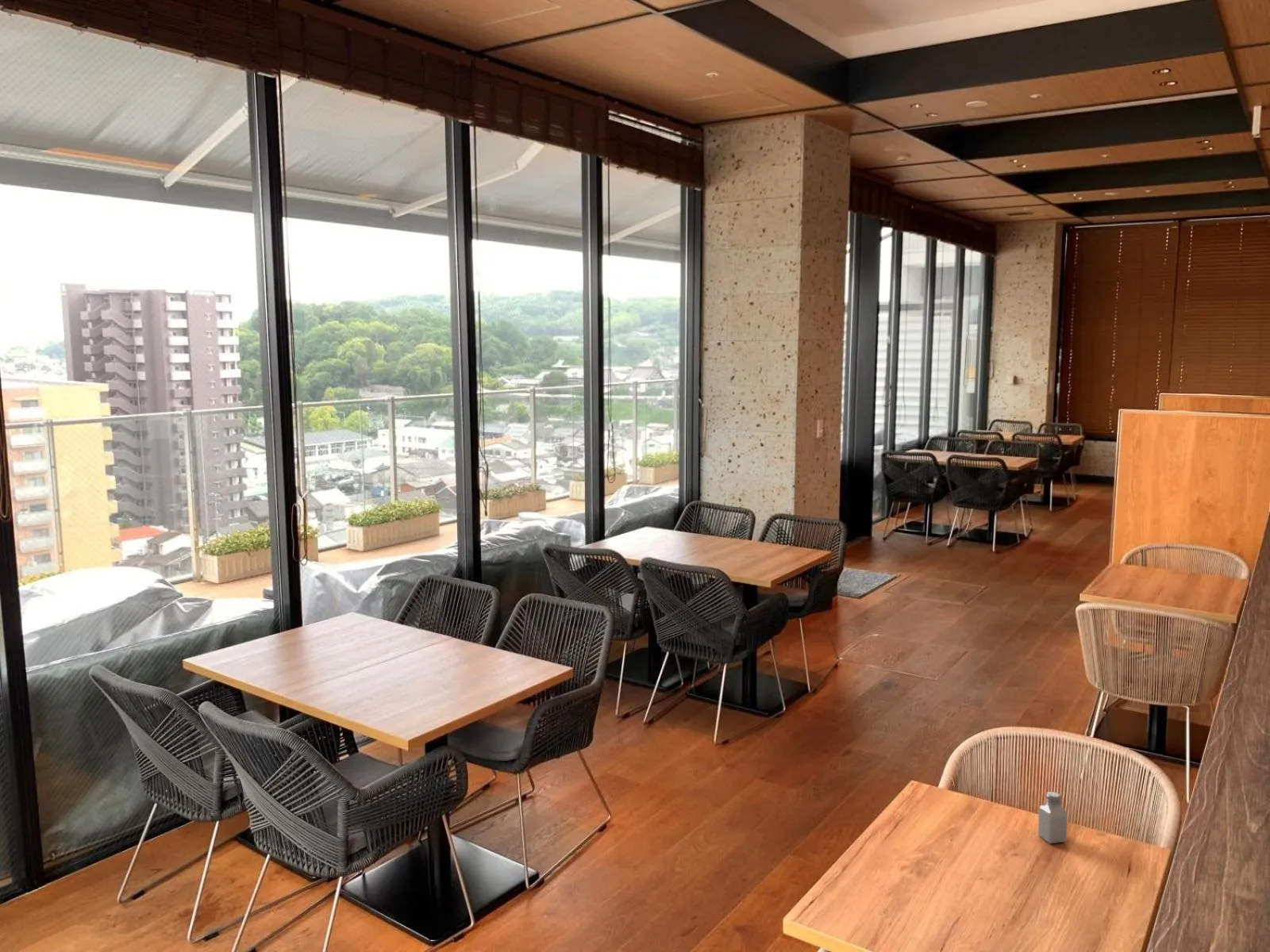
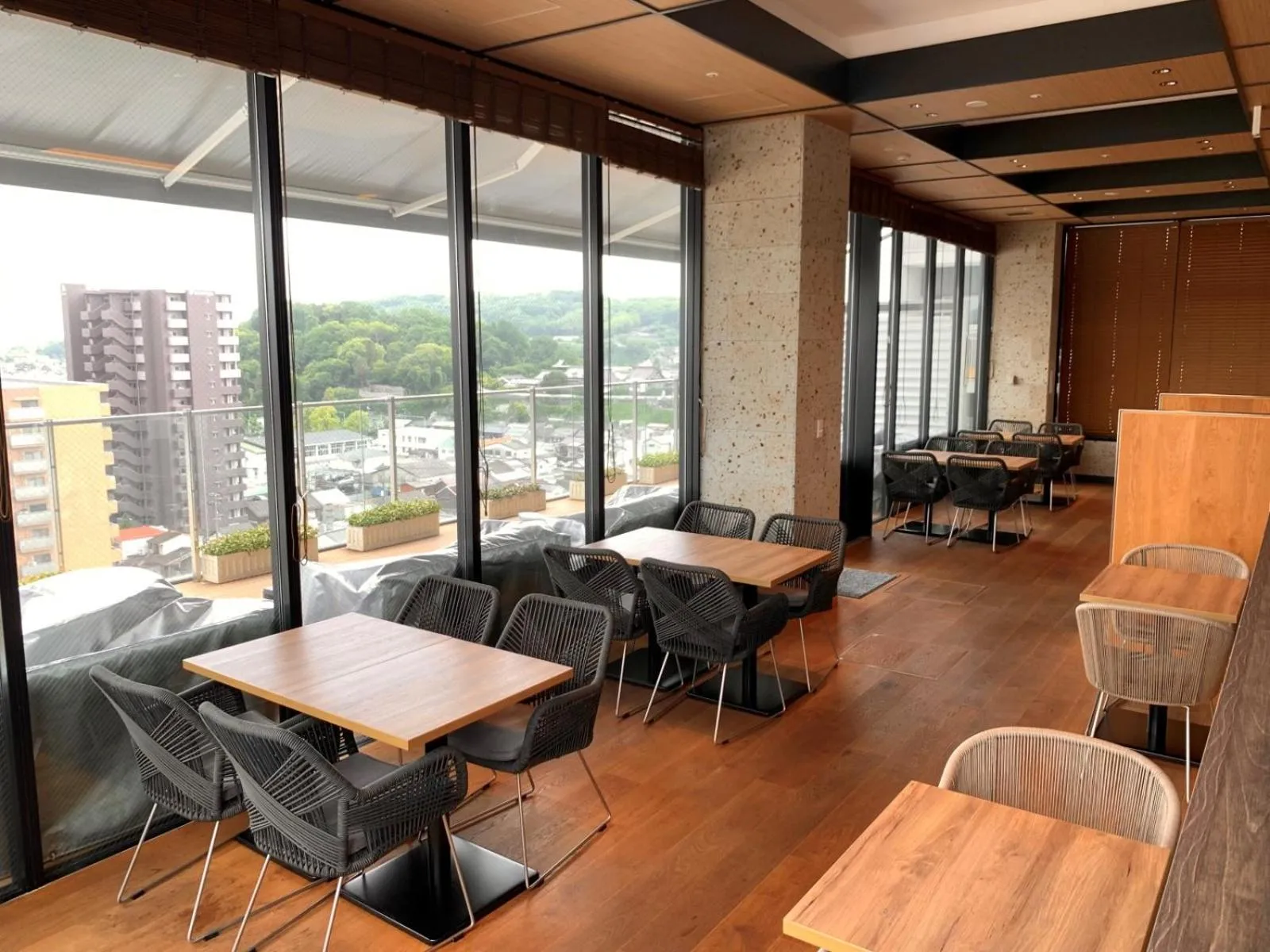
- saltshaker [1037,791,1068,844]
